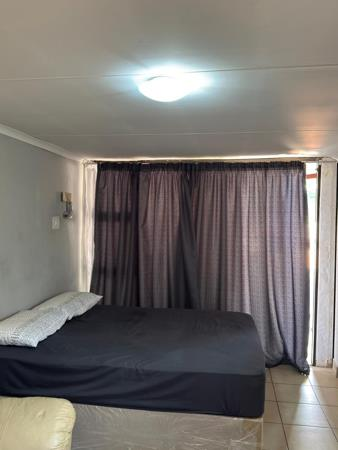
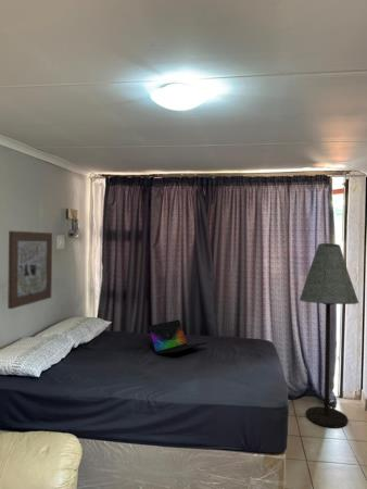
+ laptop [147,318,208,355]
+ wall art [7,230,53,310]
+ floor lamp [299,242,359,429]
